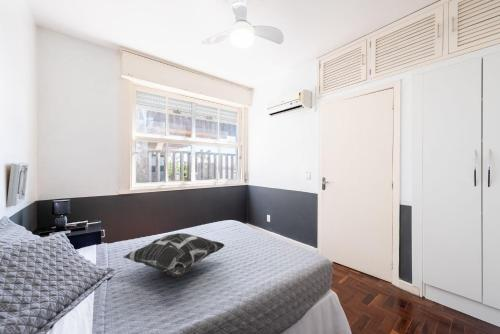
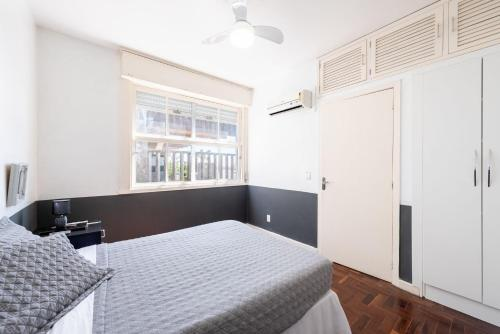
- decorative pillow [122,232,226,278]
